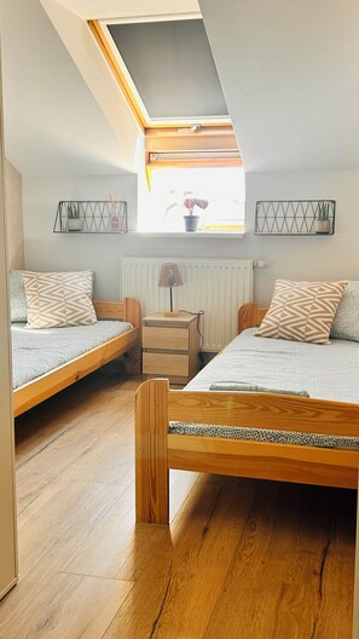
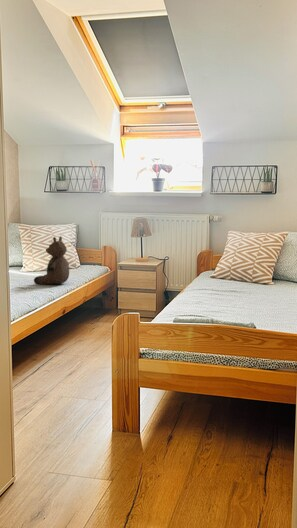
+ teddy bear [33,235,70,285]
